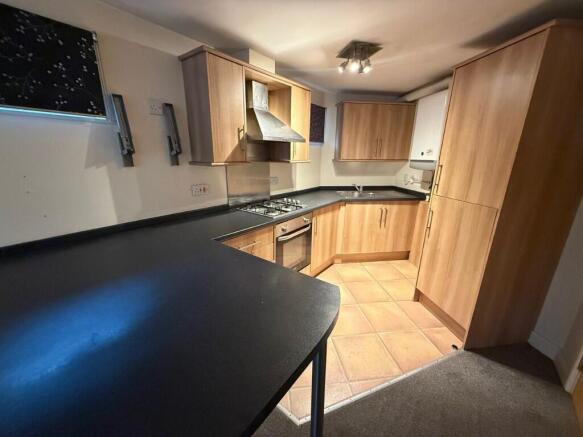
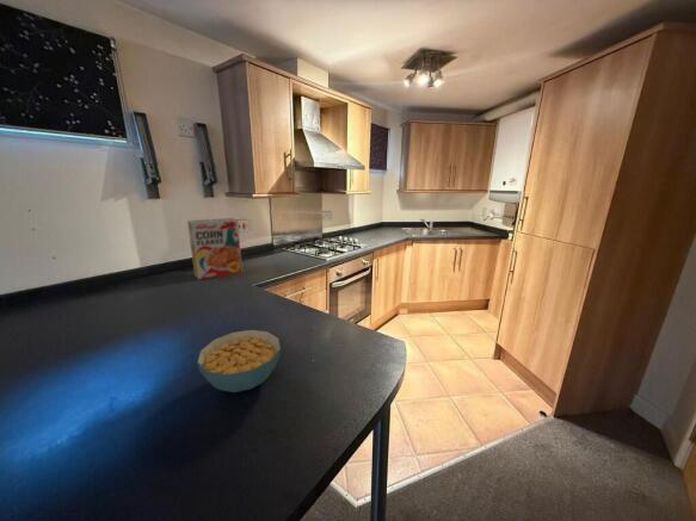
+ cereal box [186,217,244,280]
+ cereal bowl [196,329,282,393]
